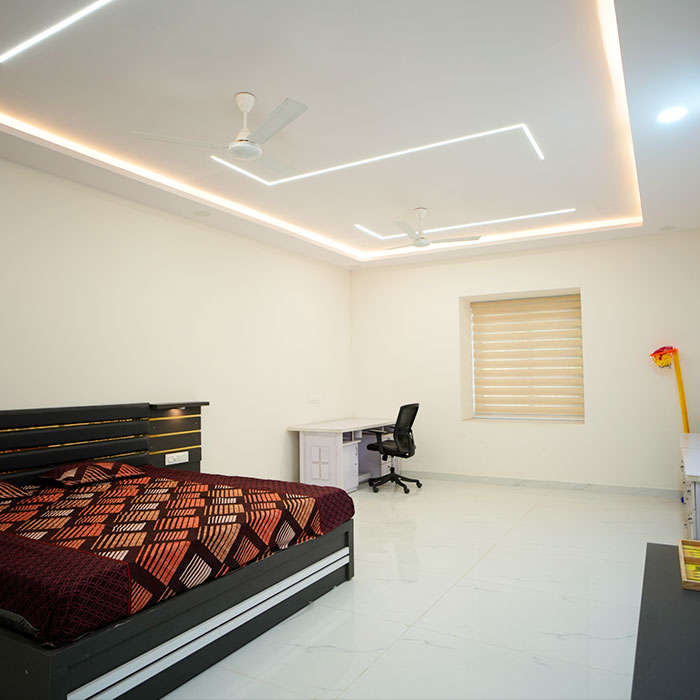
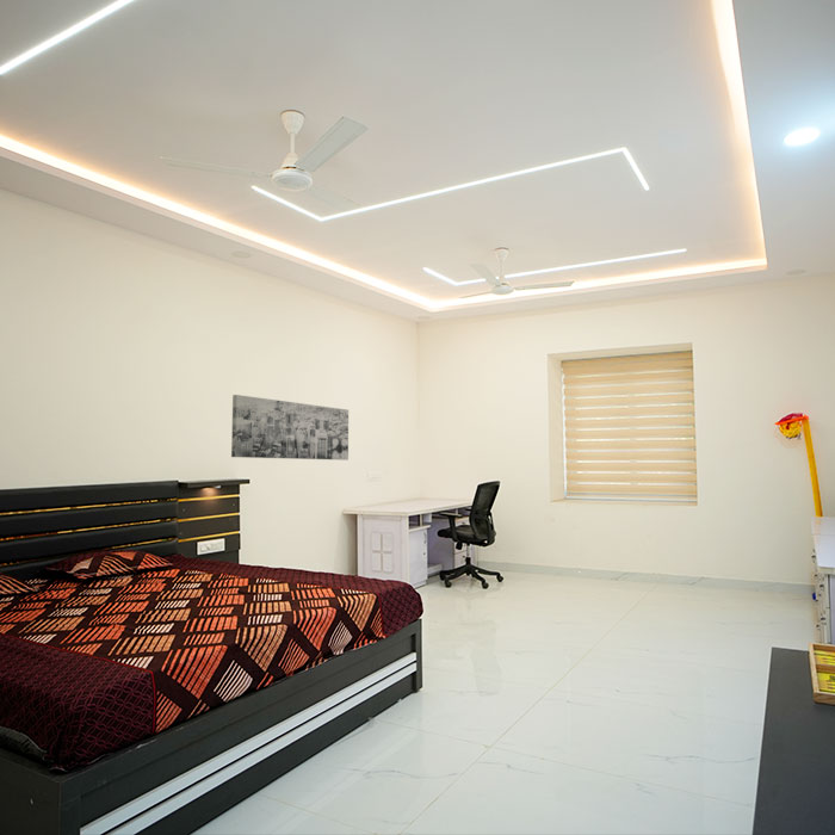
+ wall art [230,394,350,462]
